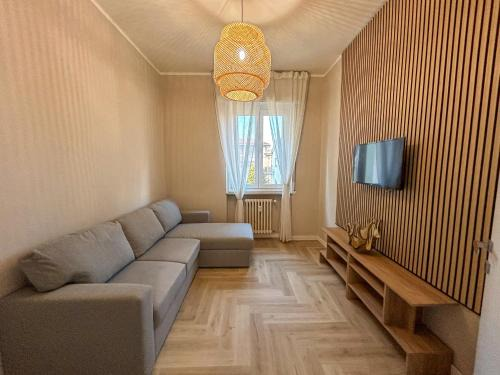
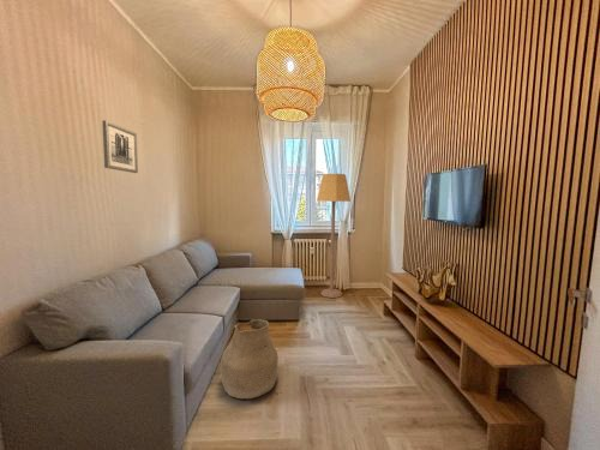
+ wall art [101,119,139,174]
+ bag [220,318,280,400]
+ lamp [316,173,352,299]
